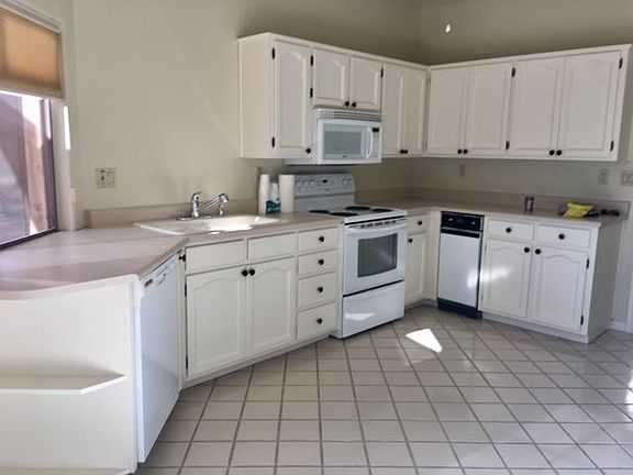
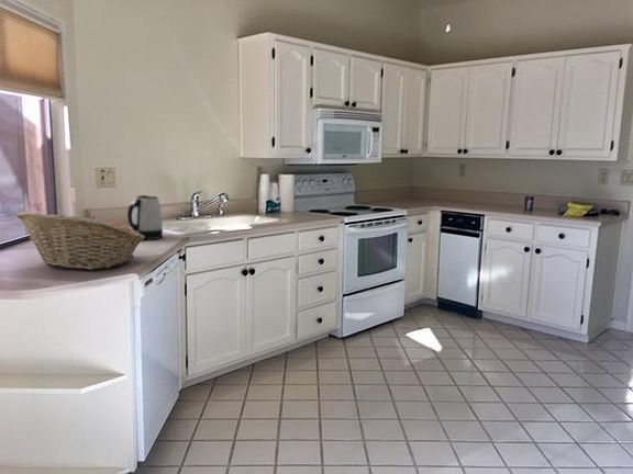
+ fruit basket [14,211,145,271]
+ kettle [126,194,164,240]
